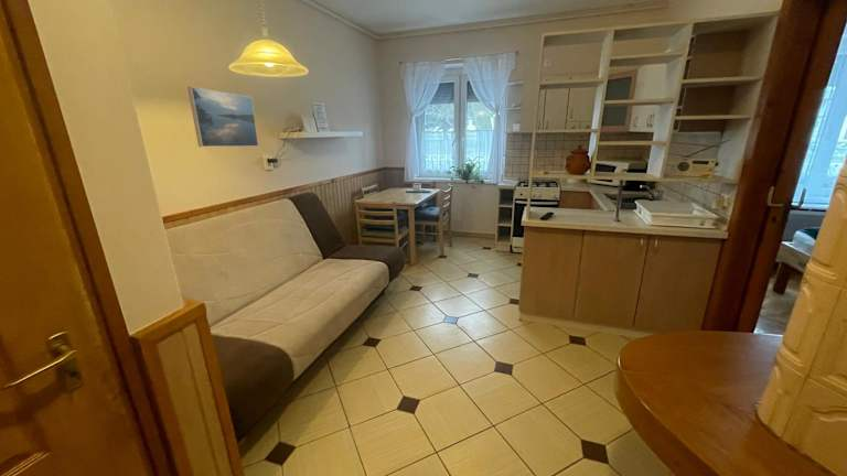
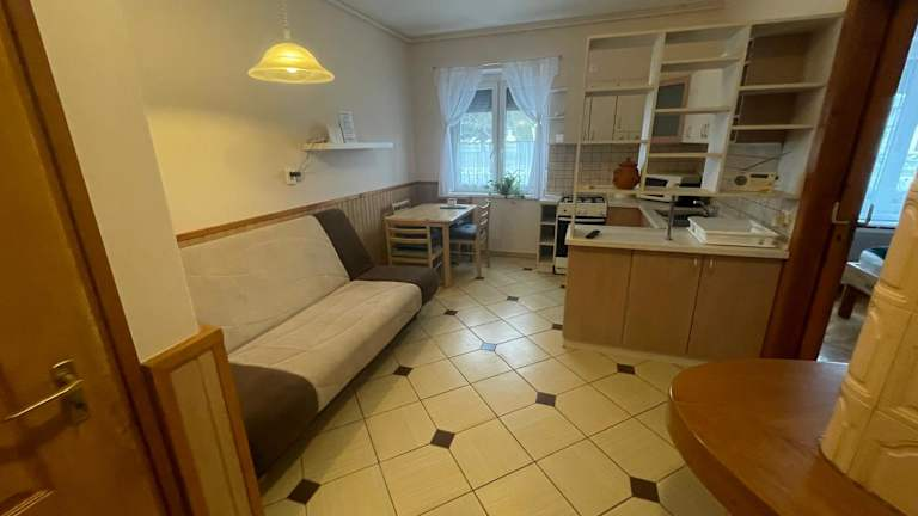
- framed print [186,86,259,148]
